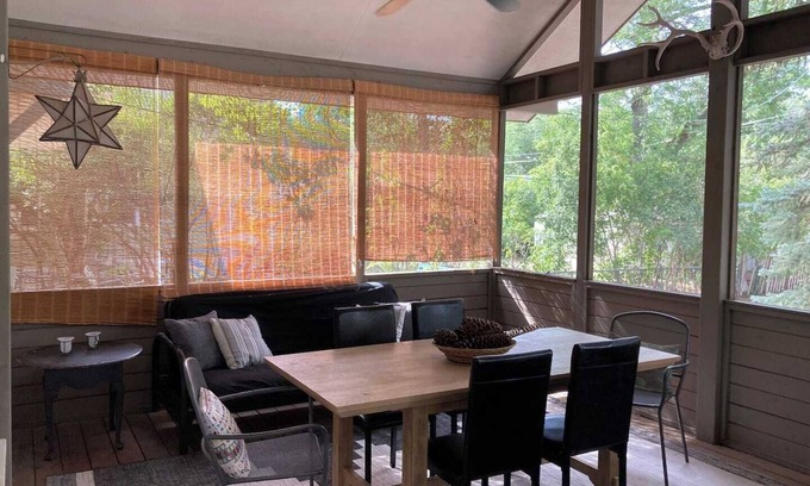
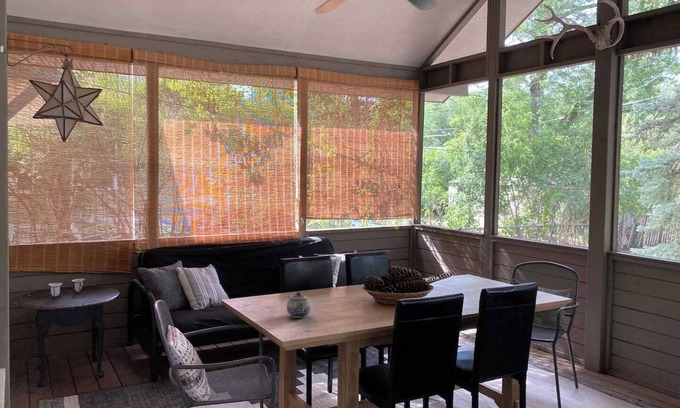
+ teapot [285,291,312,319]
